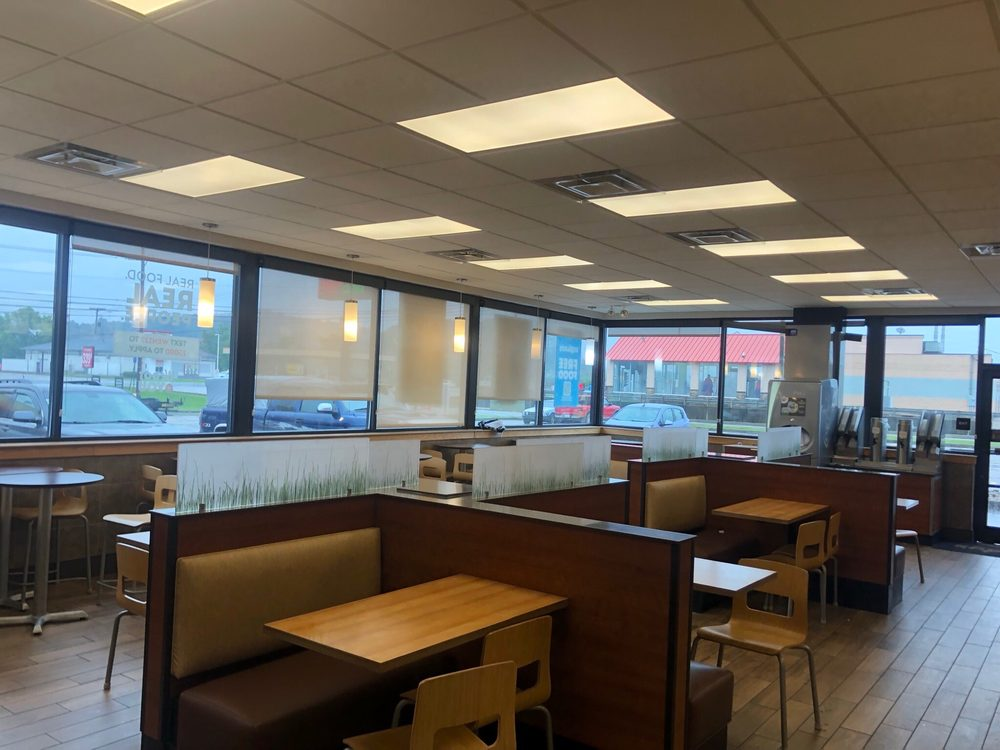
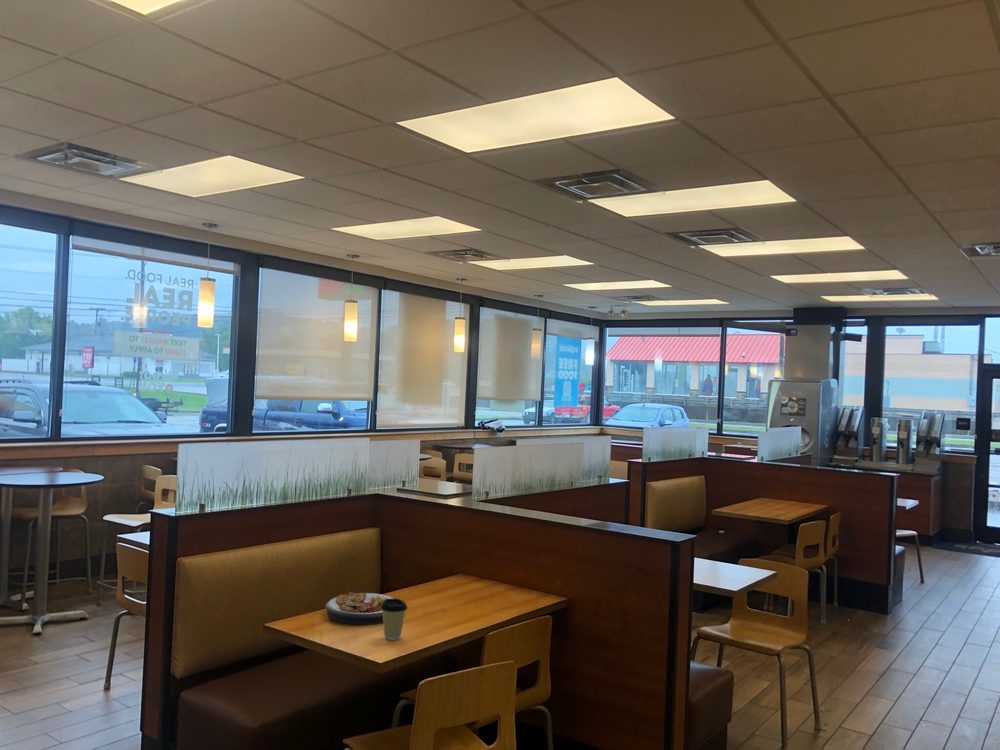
+ coffee cup [380,597,408,641]
+ plate [324,591,394,626]
